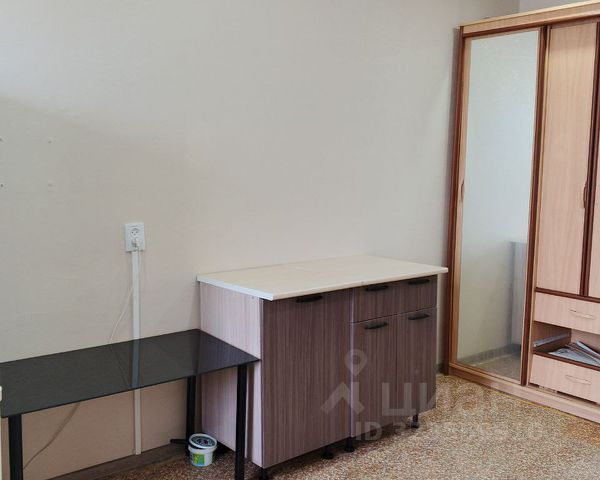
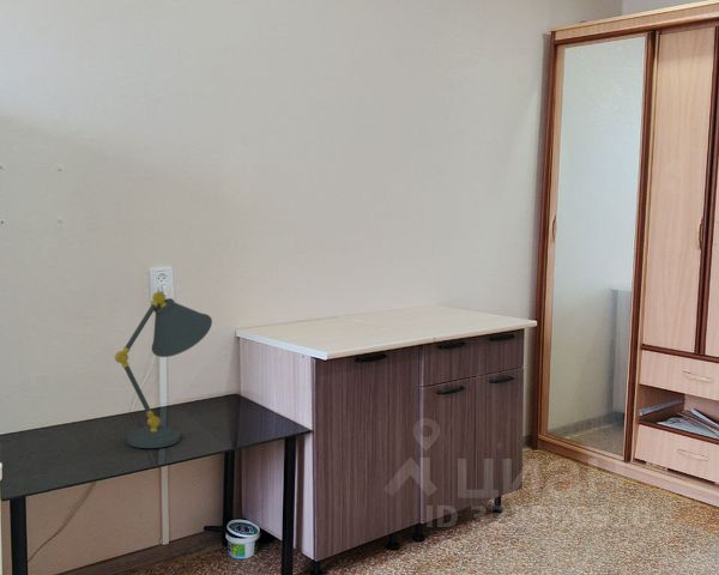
+ desk lamp [114,291,213,449]
